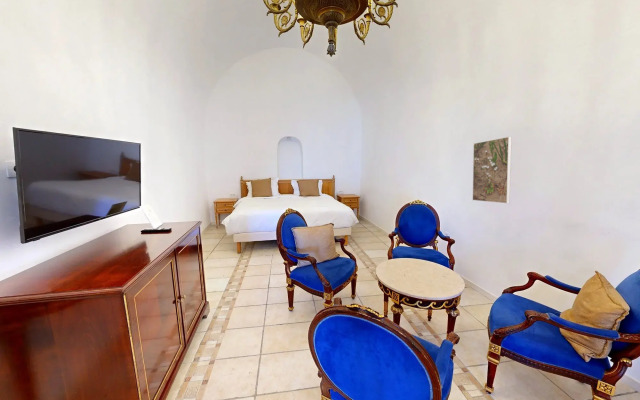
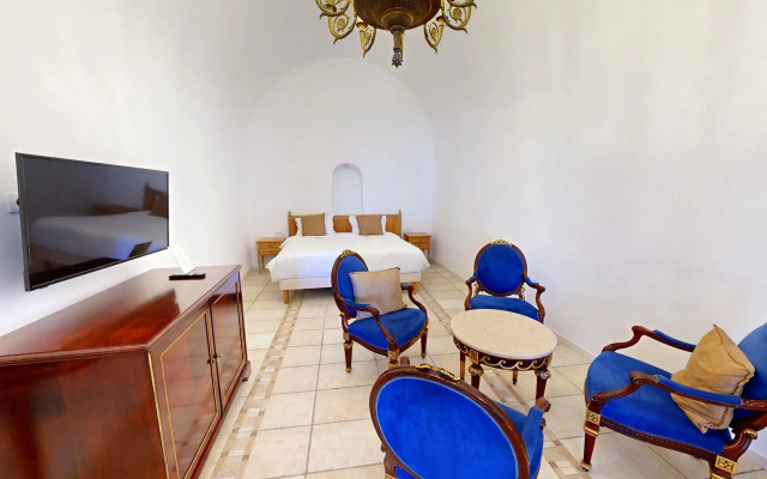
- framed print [472,136,513,204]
